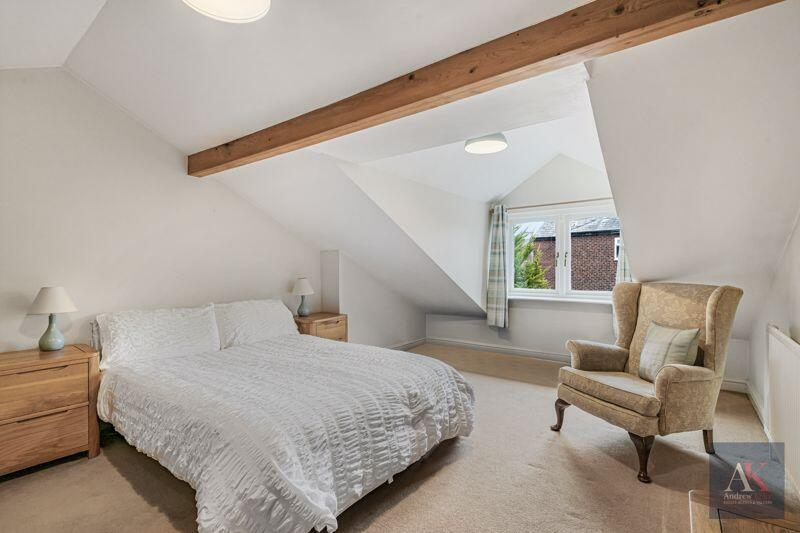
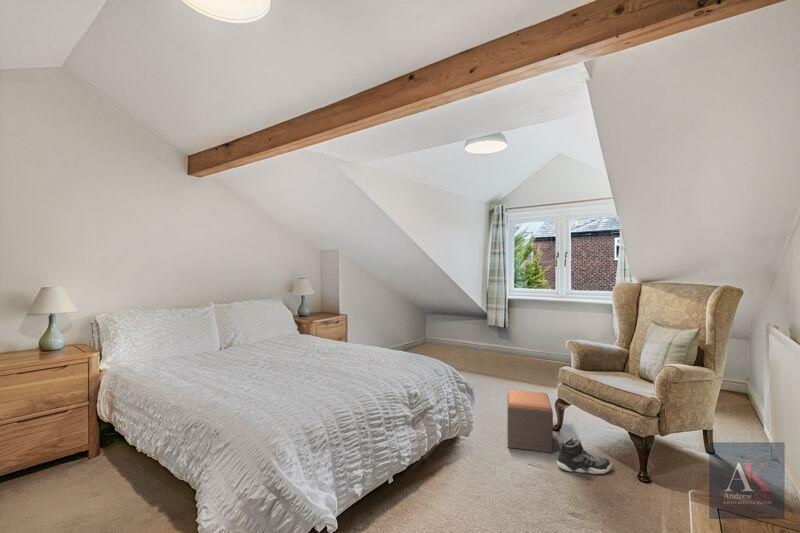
+ footstool [506,389,554,454]
+ sneaker [556,435,613,475]
